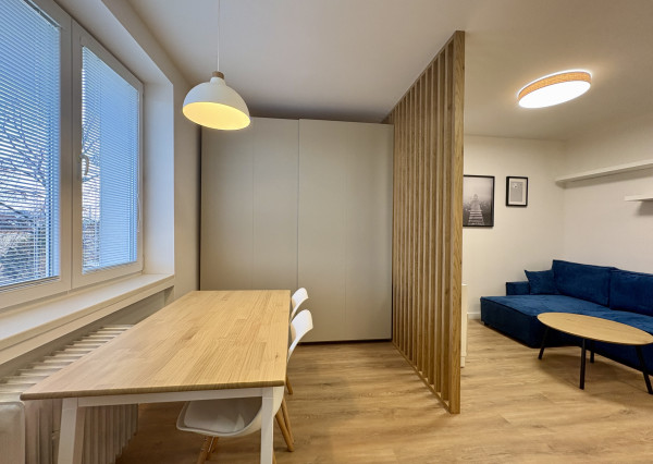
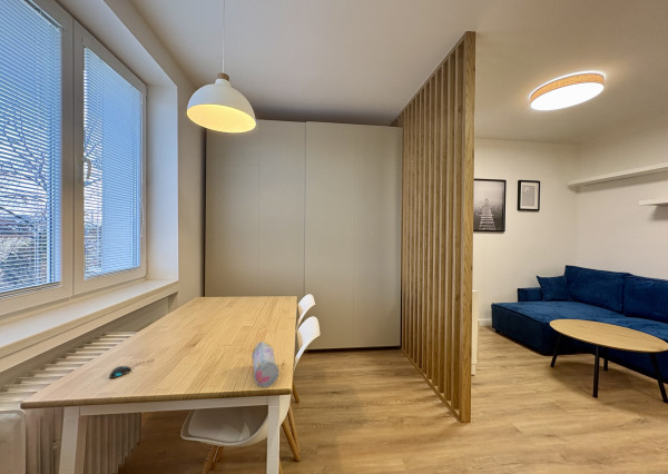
+ pencil case [250,340,279,388]
+ mouse [108,357,156,379]
